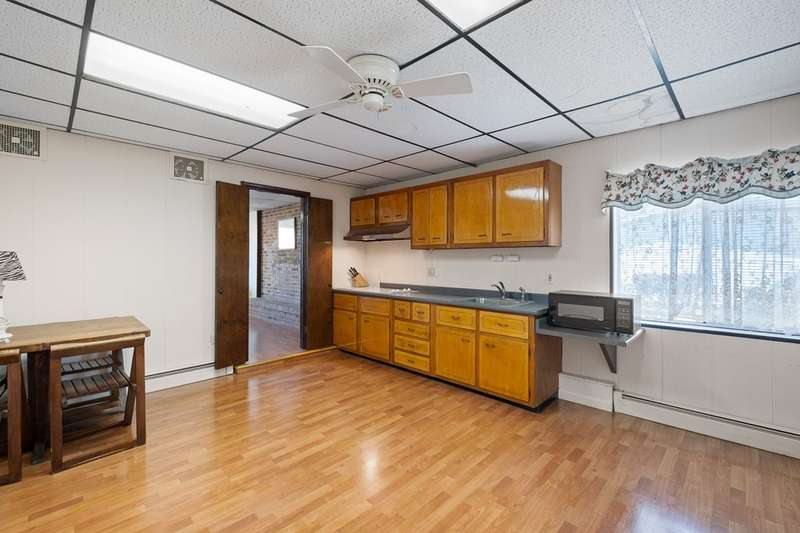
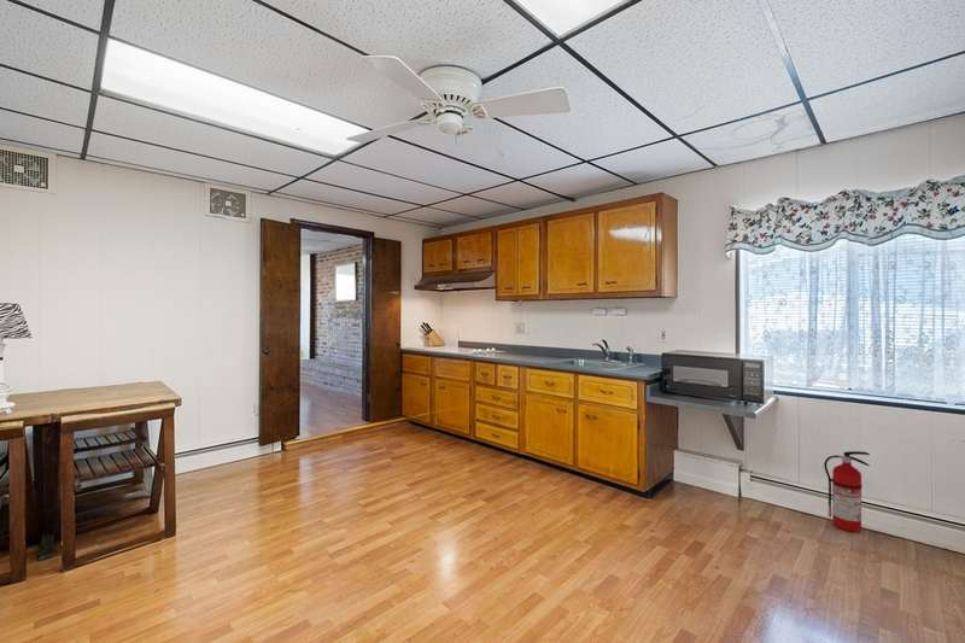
+ fire extinguisher [823,450,871,533]
